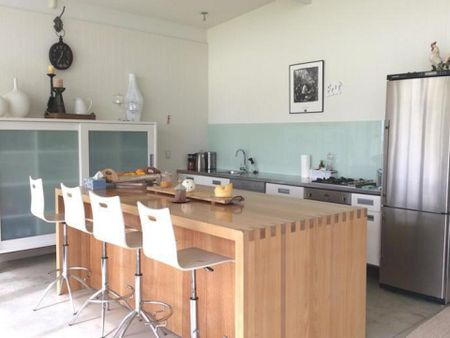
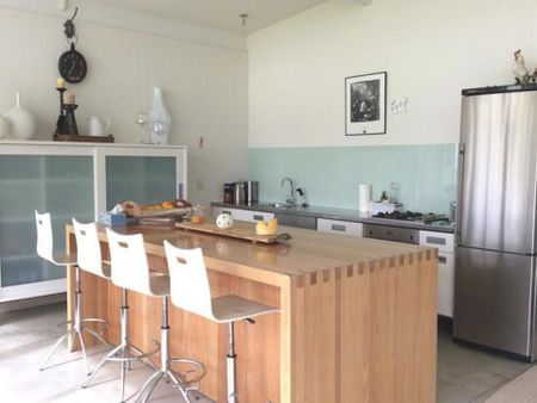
- mug [170,178,191,203]
